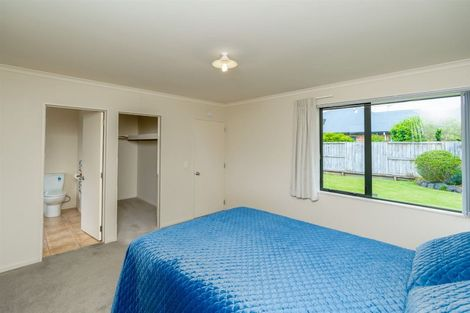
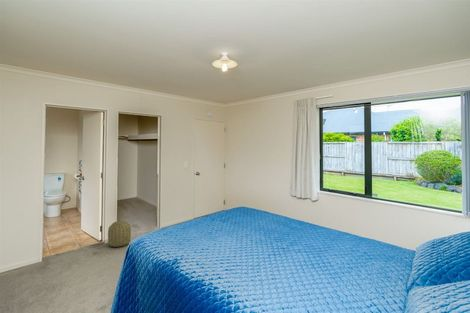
+ basket [107,219,132,248]
